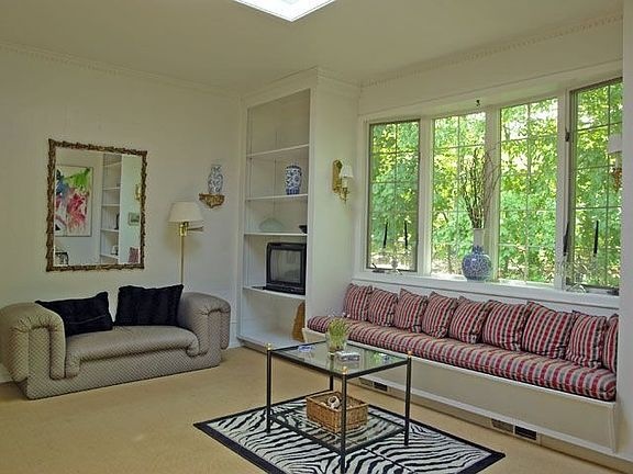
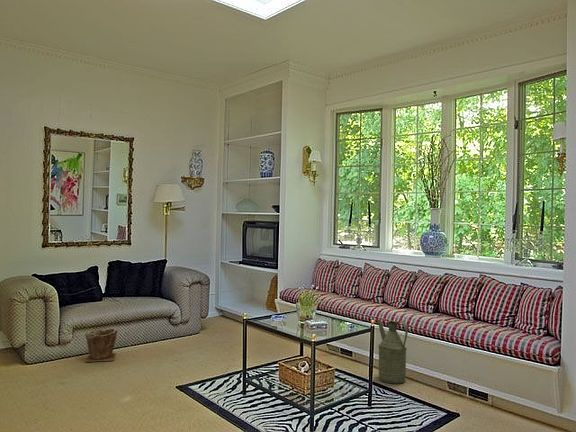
+ plant pot [84,327,118,363]
+ watering can [376,318,409,384]
